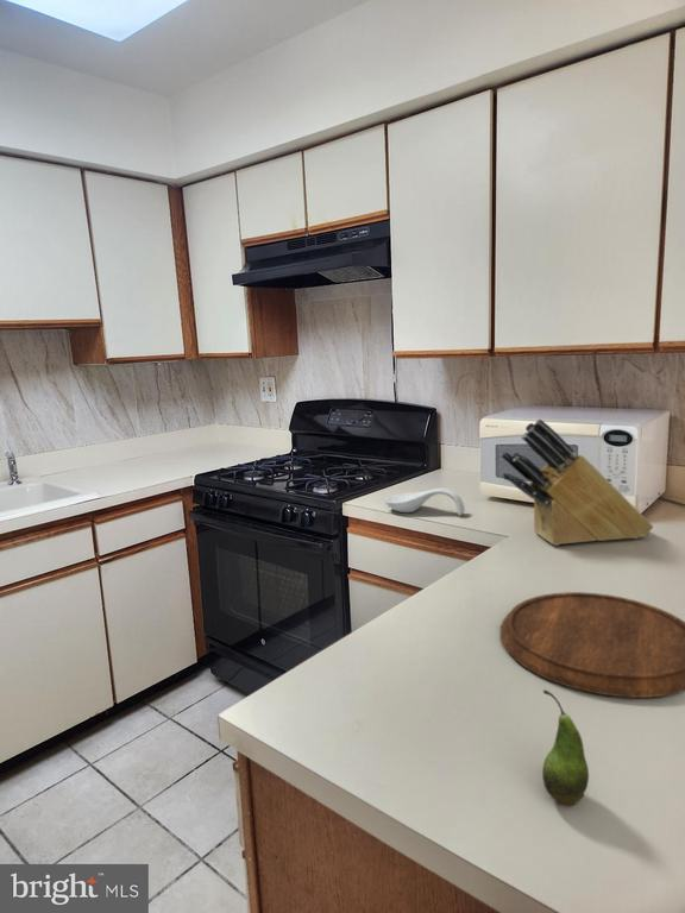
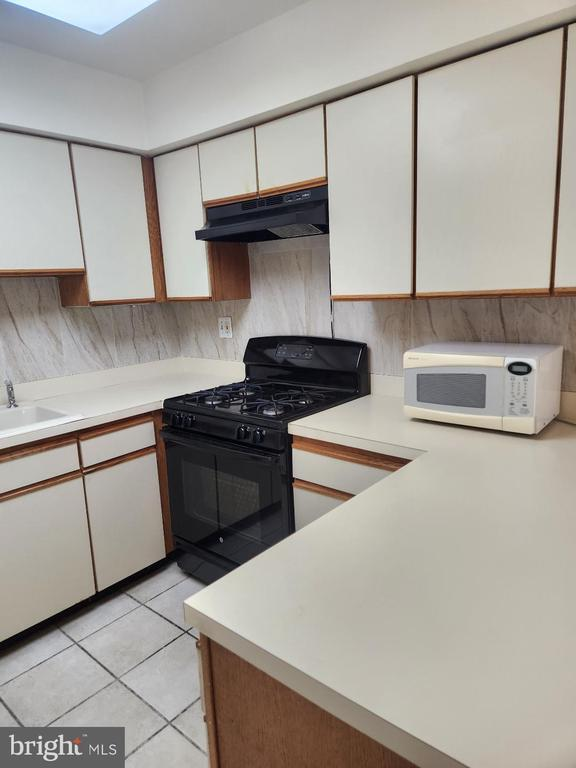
- spoon rest [384,486,466,517]
- knife block [499,417,654,547]
- fruit [541,688,590,806]
- cutting board [499,591,685,699]
